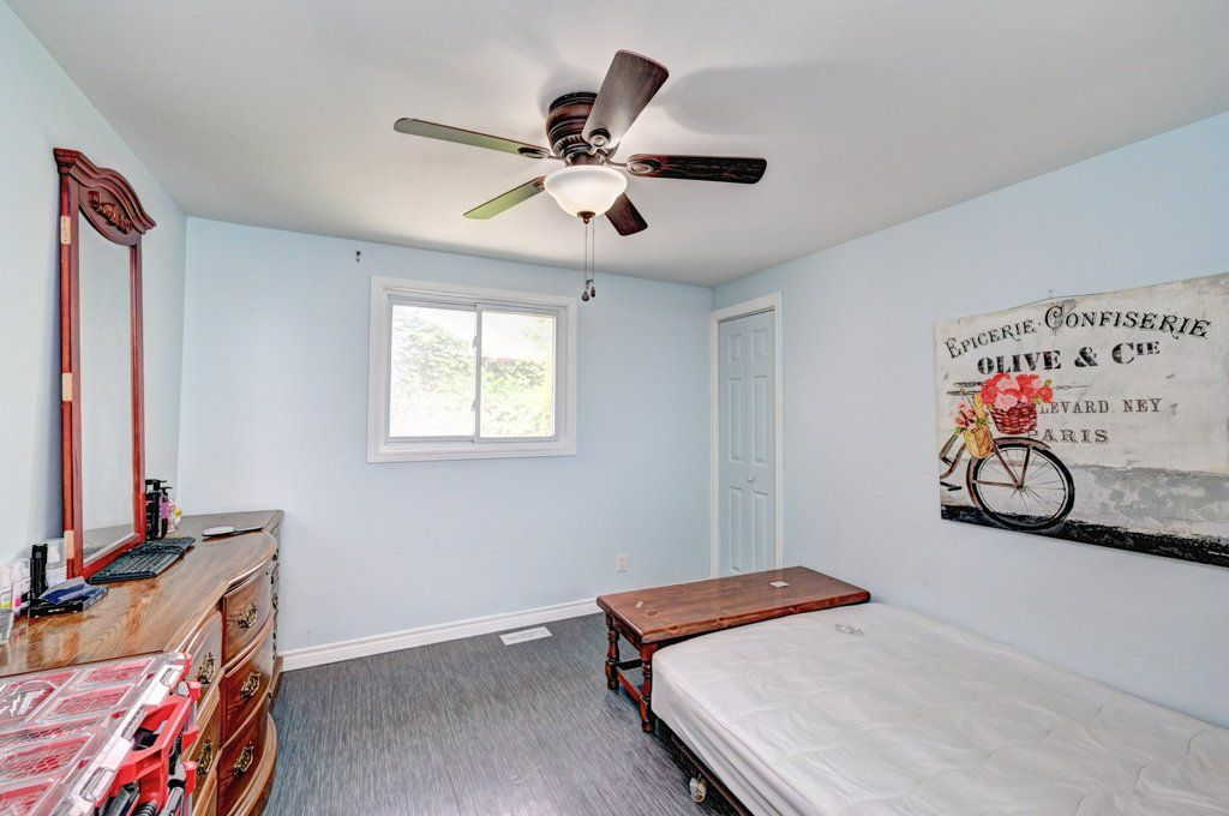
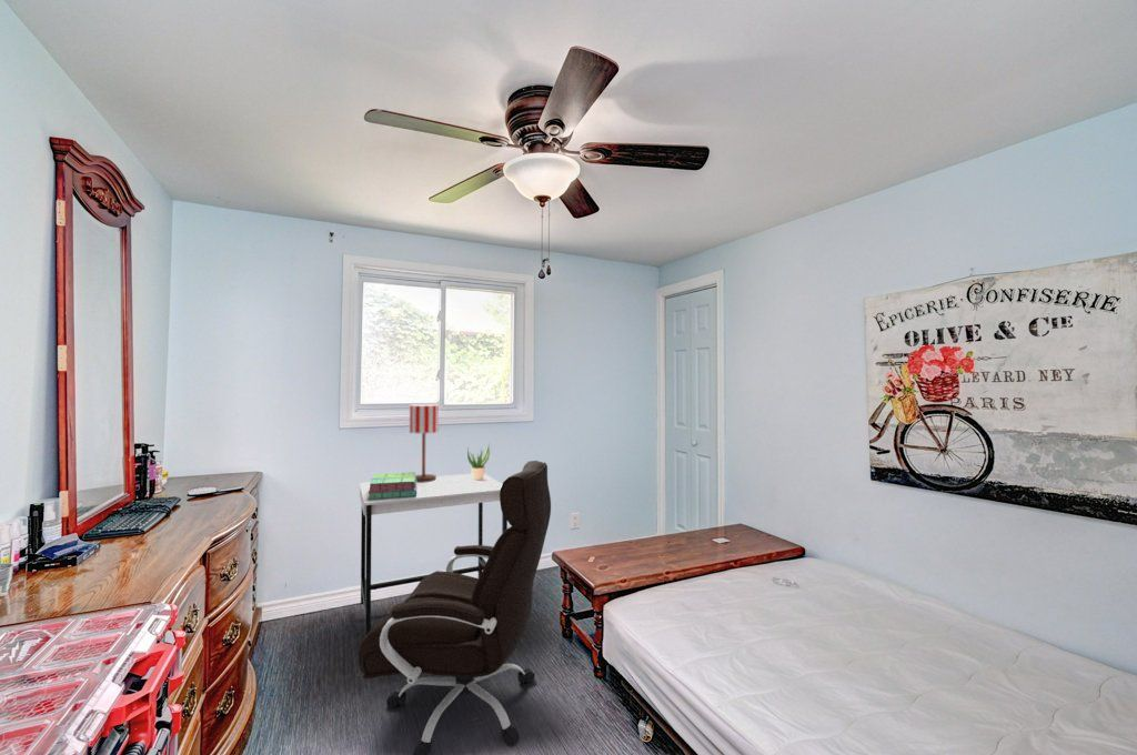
+ potted plant [466,444,491,480]
+ stack of books [368,471,417,500]
+ desk [359,473,509,637]
+ table lamp [409,403,440,483]
+ office chair [358,460,552,755]
